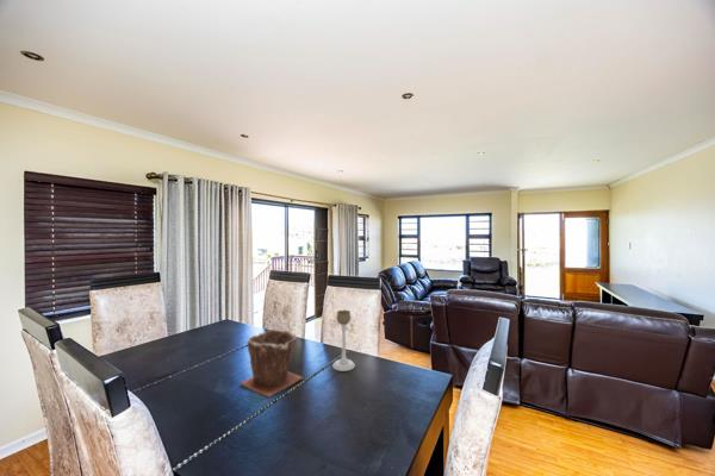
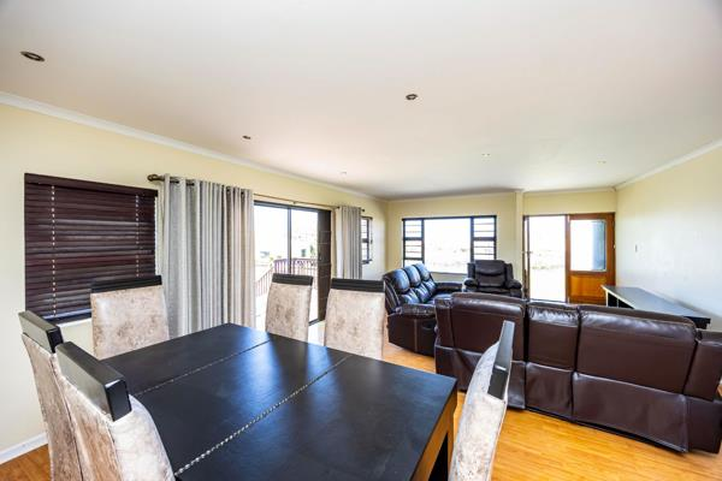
- candle holder [331,309,356,372]
- plant pot [240,328,304,399]
